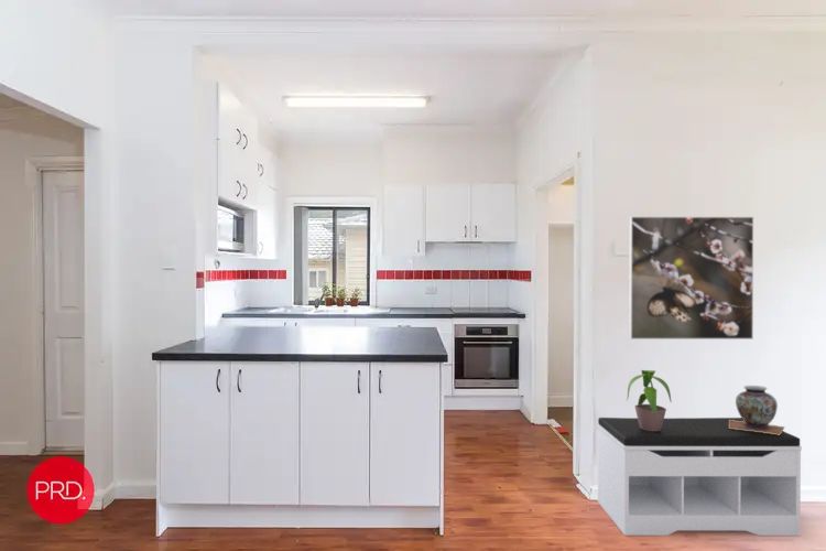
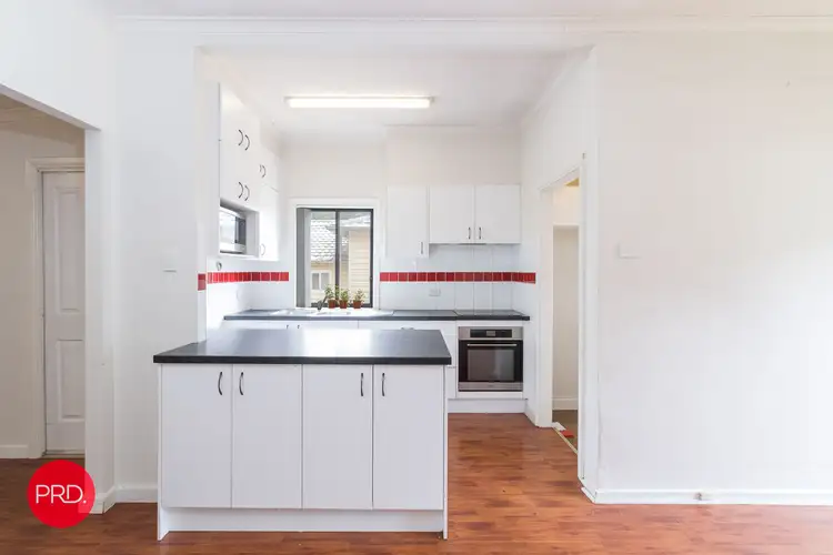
- bench [597,417,803,537]
- potted plant [626,369,673,431]
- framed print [628,216,754,341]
- decorative vase [729,385,786,435]
